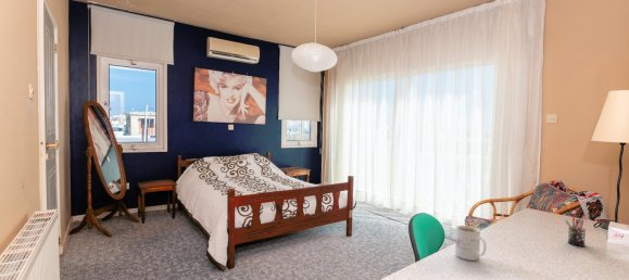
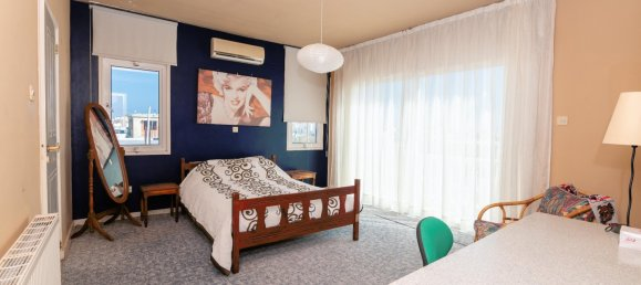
- pen holder [564,214,587,247]
- mug [454,225,488,262]
